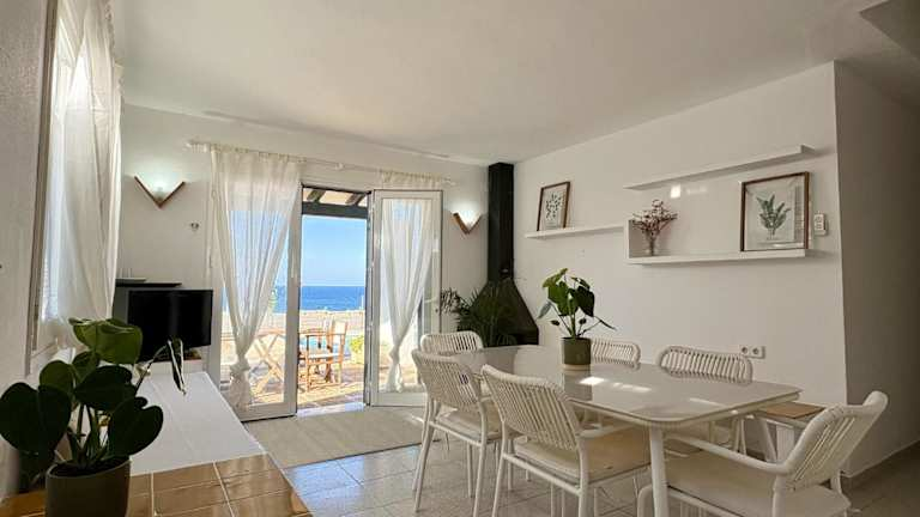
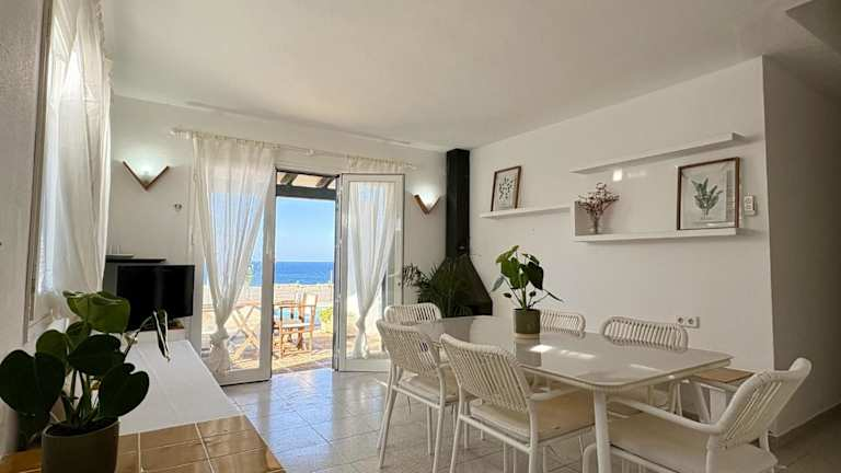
- rug [242,405,443,470]
